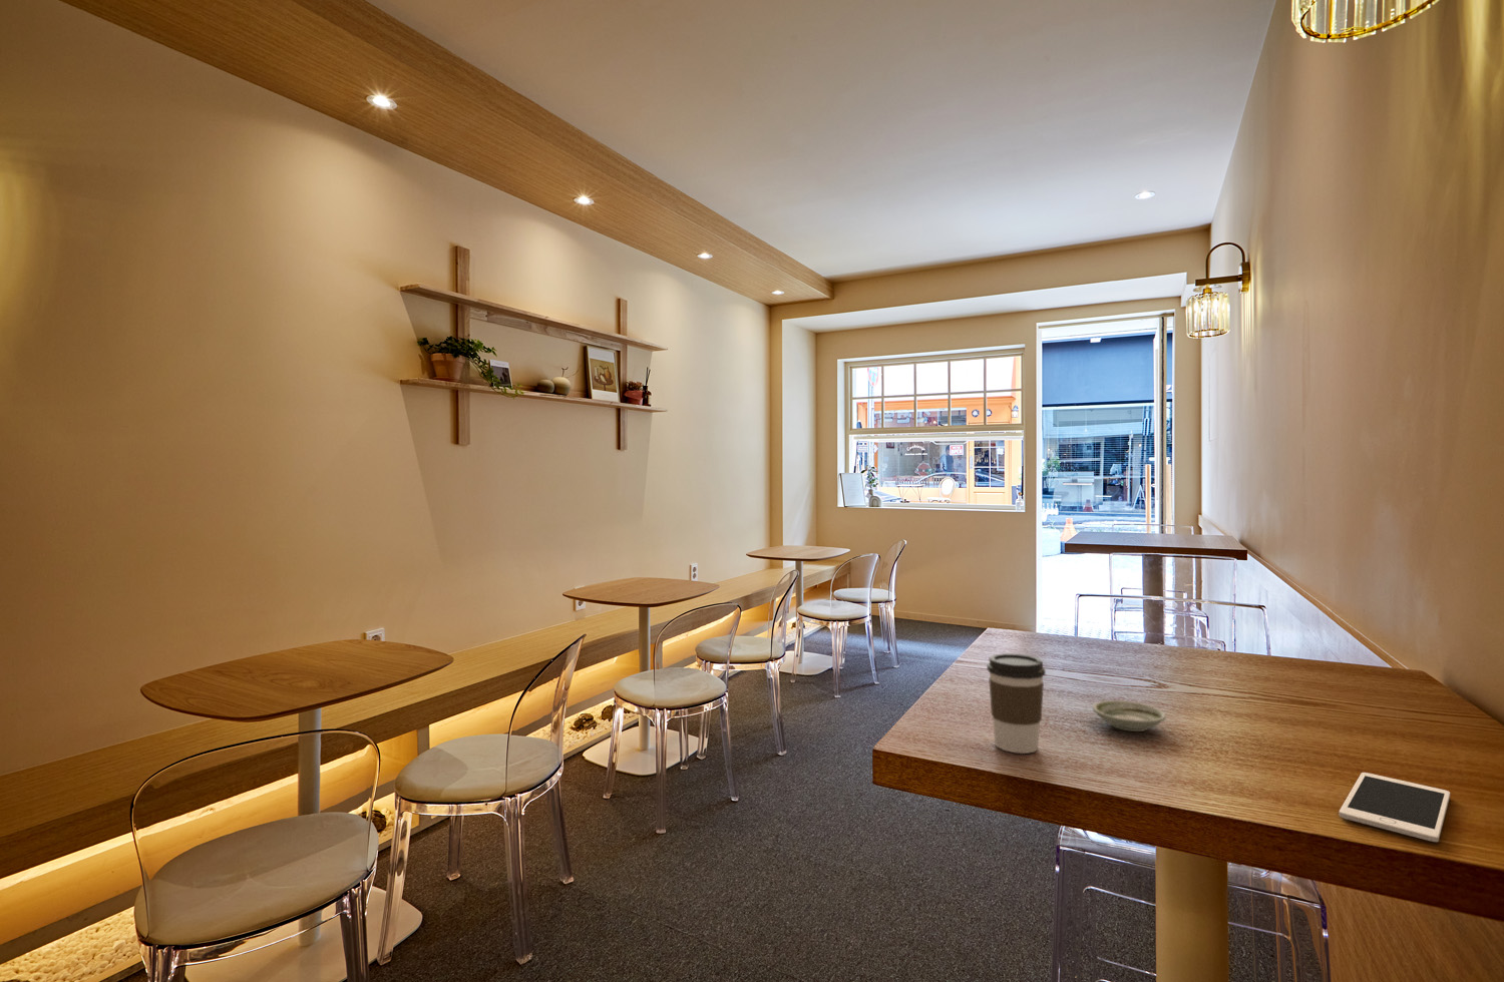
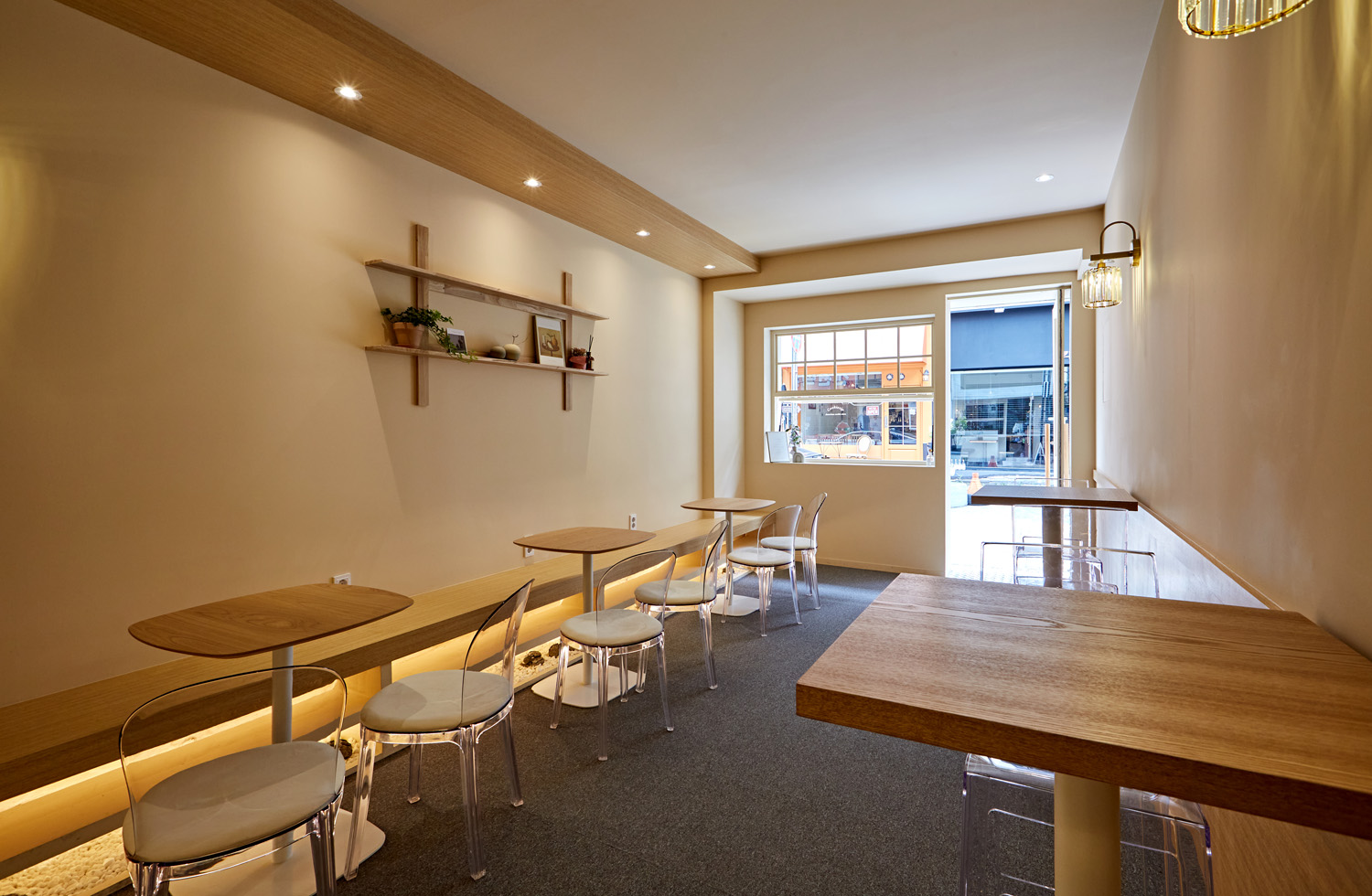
- cell phone [1338,772,1451,843]
- coffee cup [985,652,1047,754]
- saucer [1092,699,1167,732]
